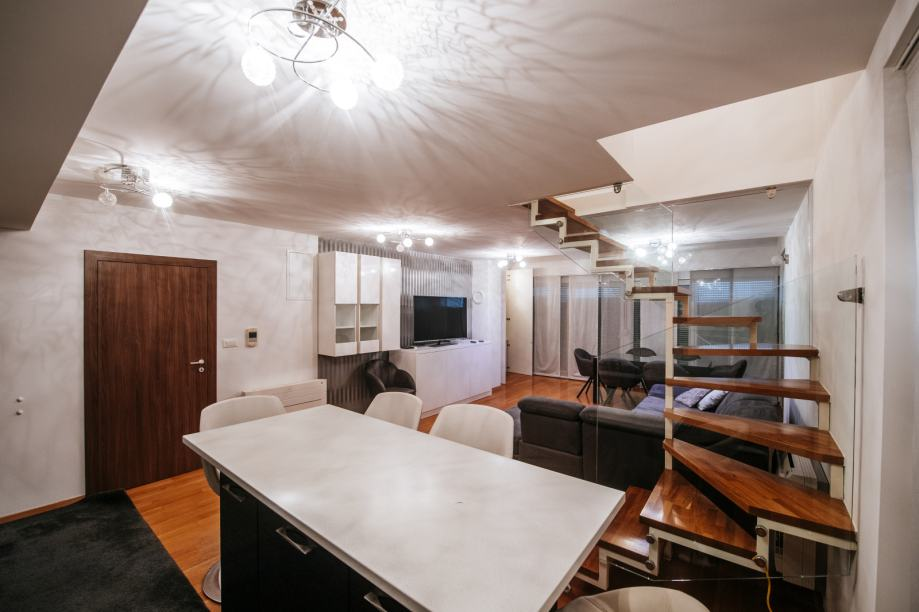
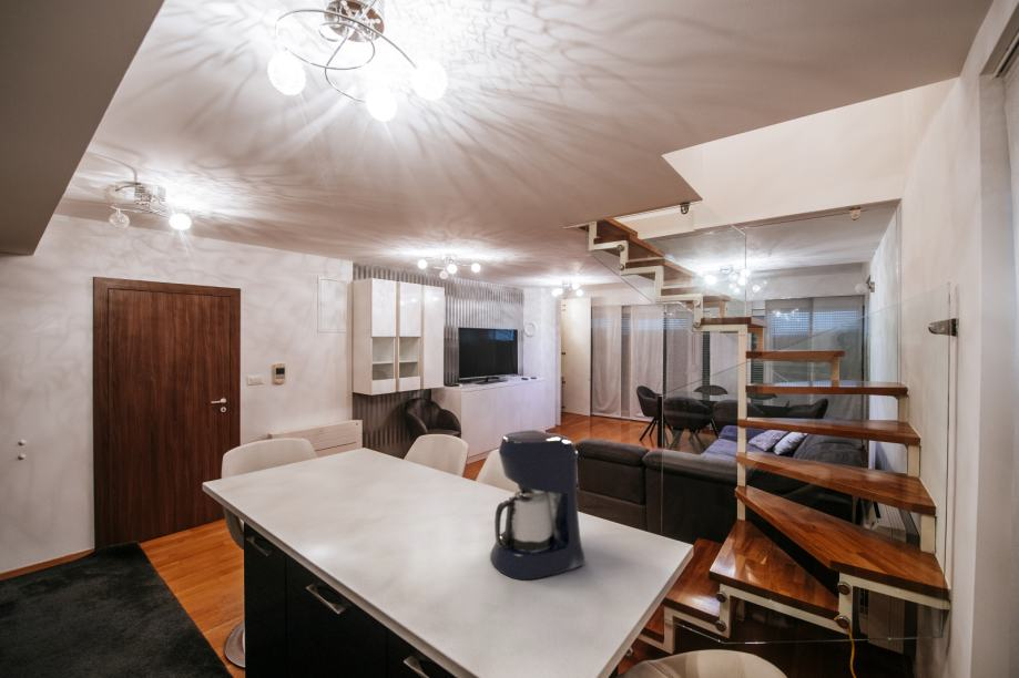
+ coffee maker [489,429,587,581]
